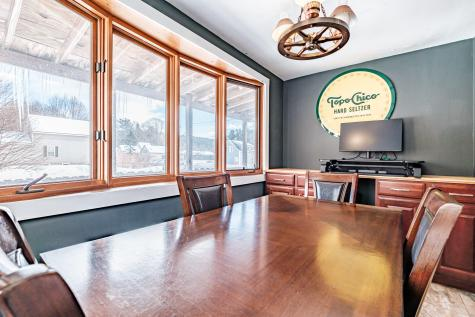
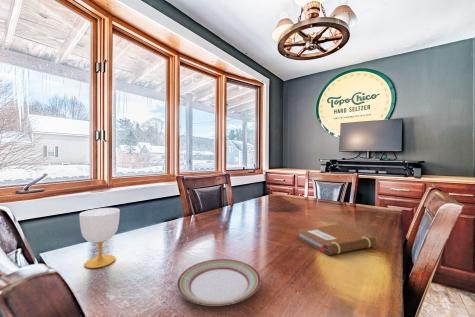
+ notebook [296,223,377,256]
+ cup [78,207,121,269]
+ plate [176,258,262,307]
